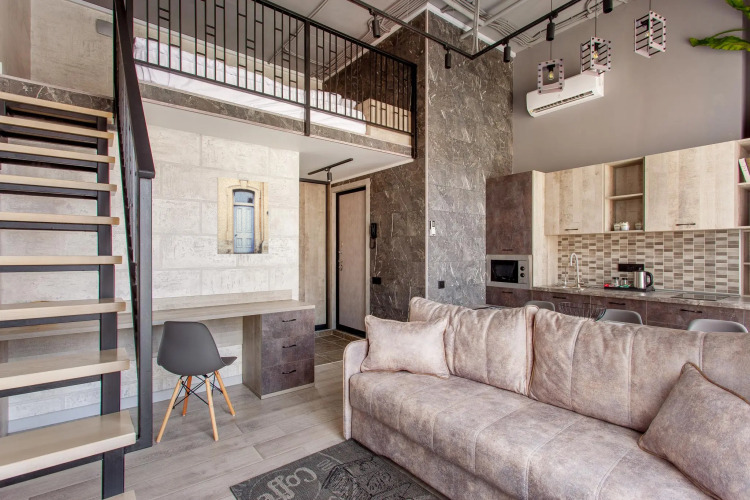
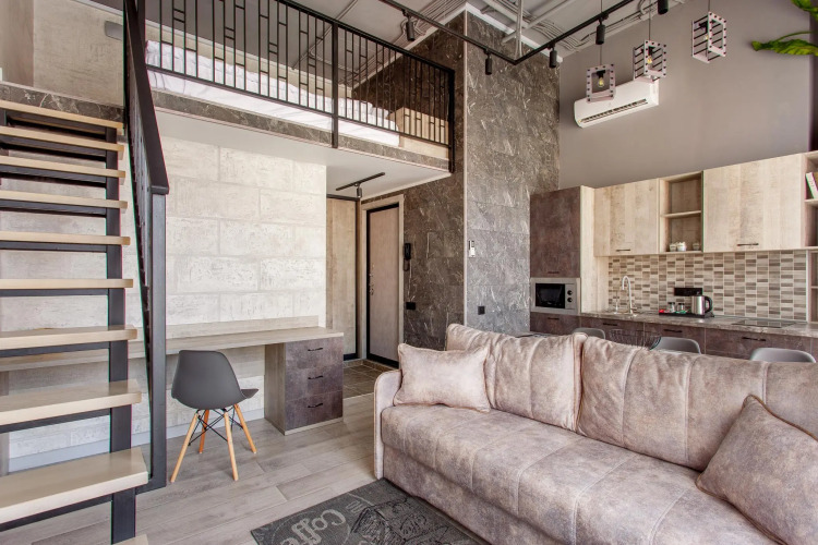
- wall art [216,176,269,255]
